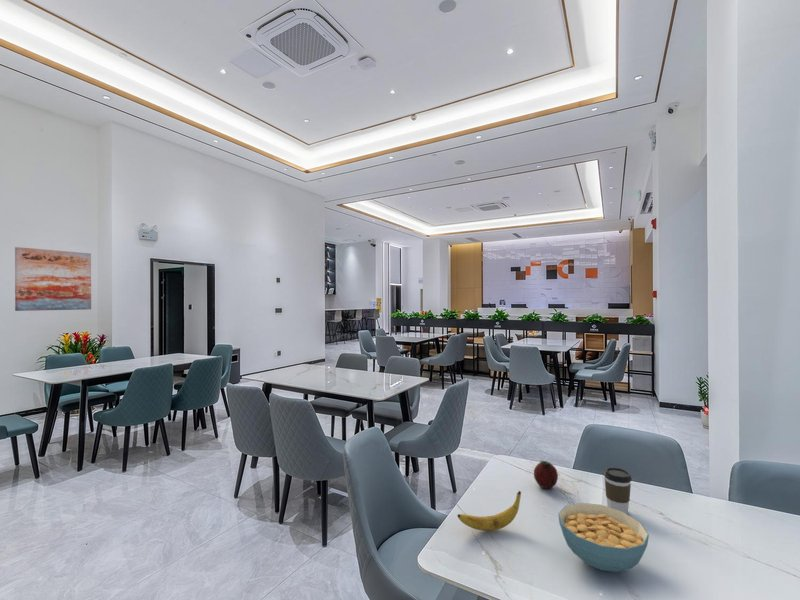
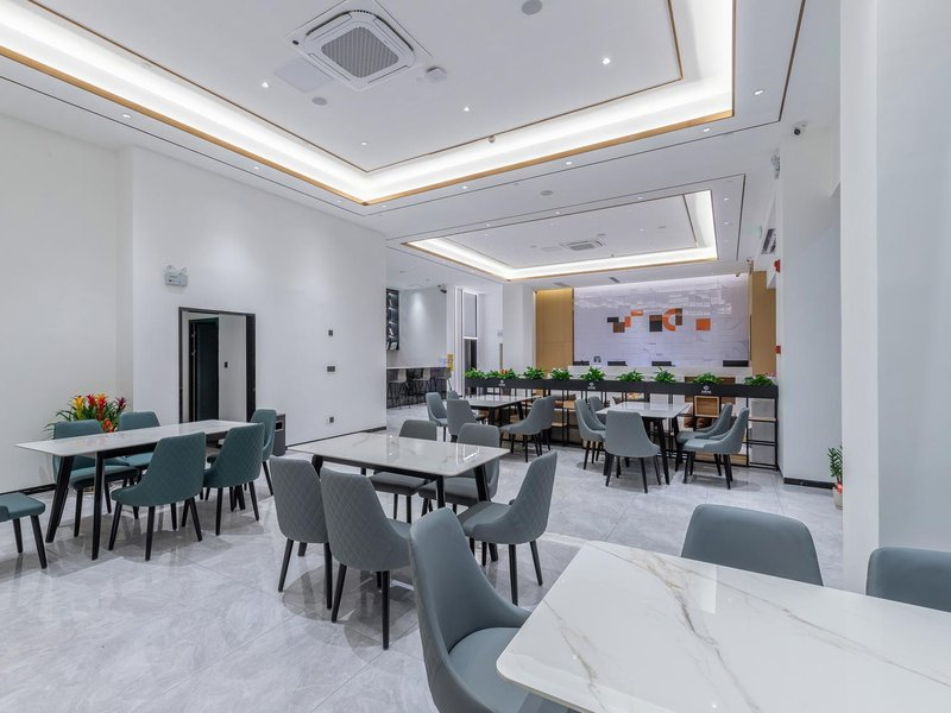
- banana [456,490,522,532]
- coffee cup [603,466,633,515]
- fruit [533,460,559,489]
- wall art [14,246,92,312]
- cereal bowl [557,502,650,573]
